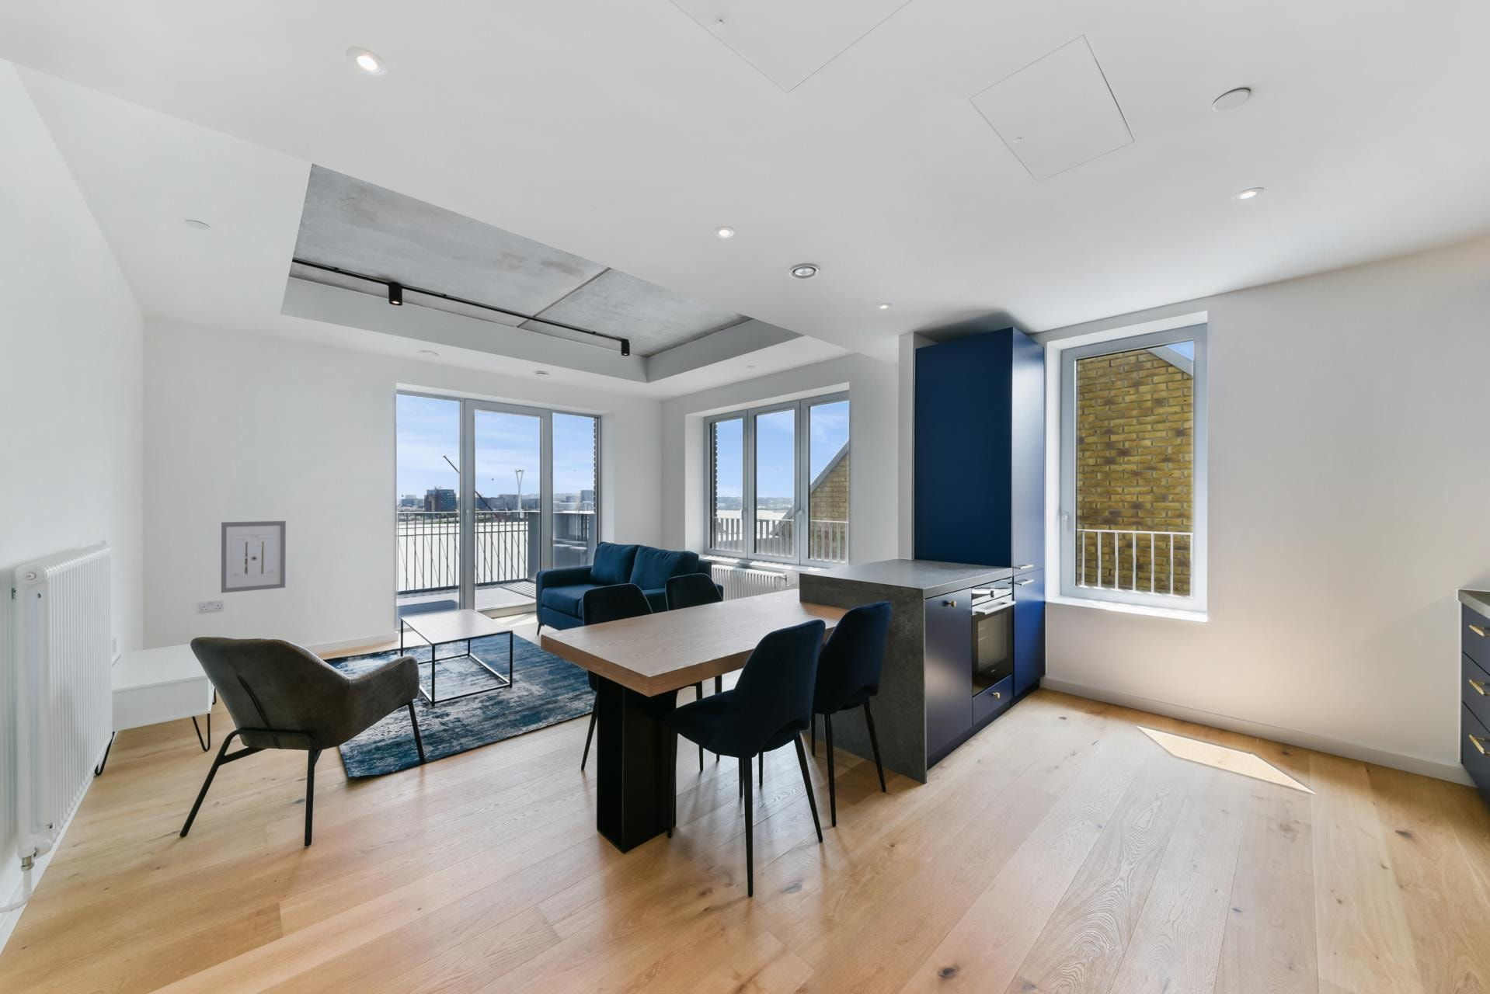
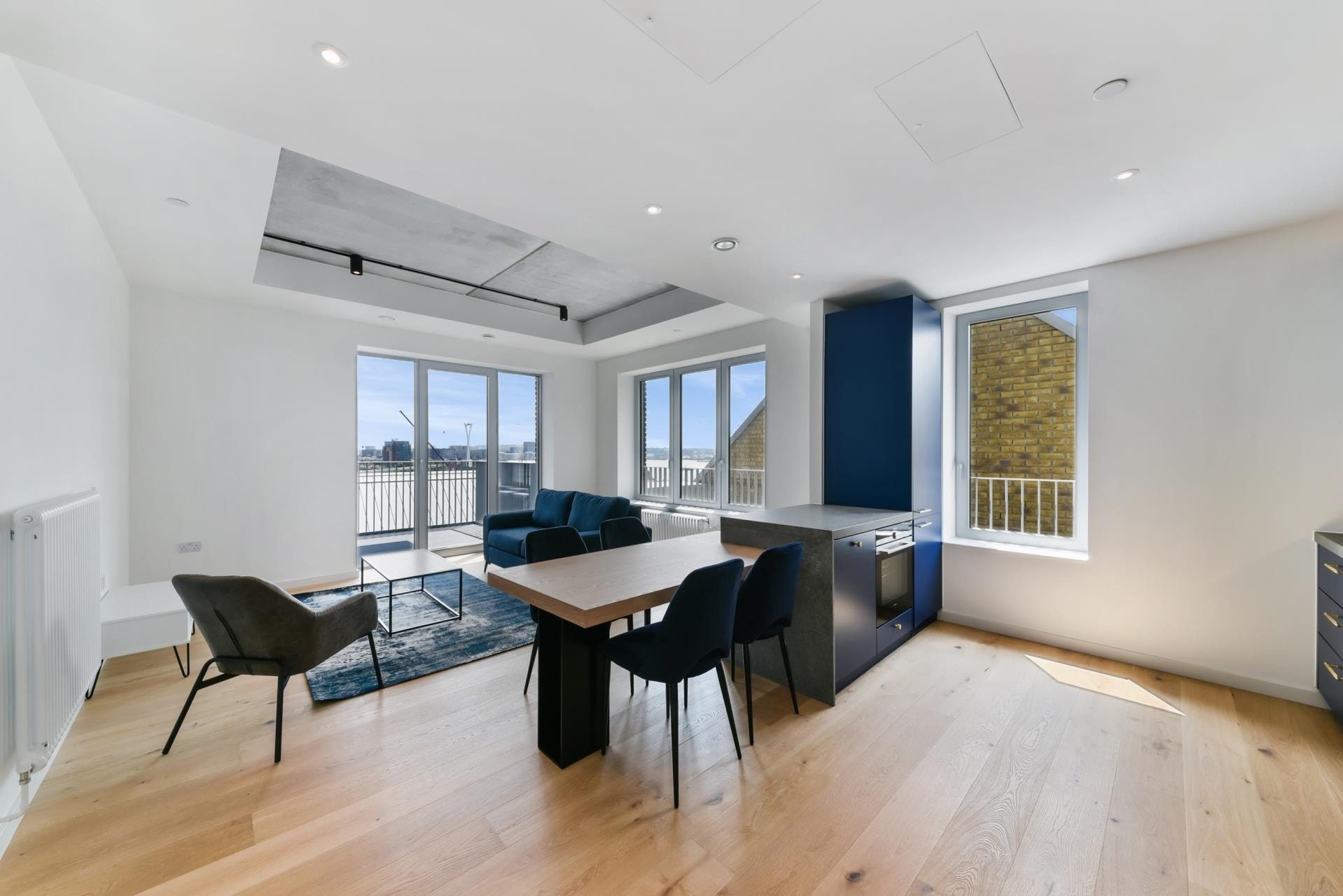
- wall art [221,520,286,594]
